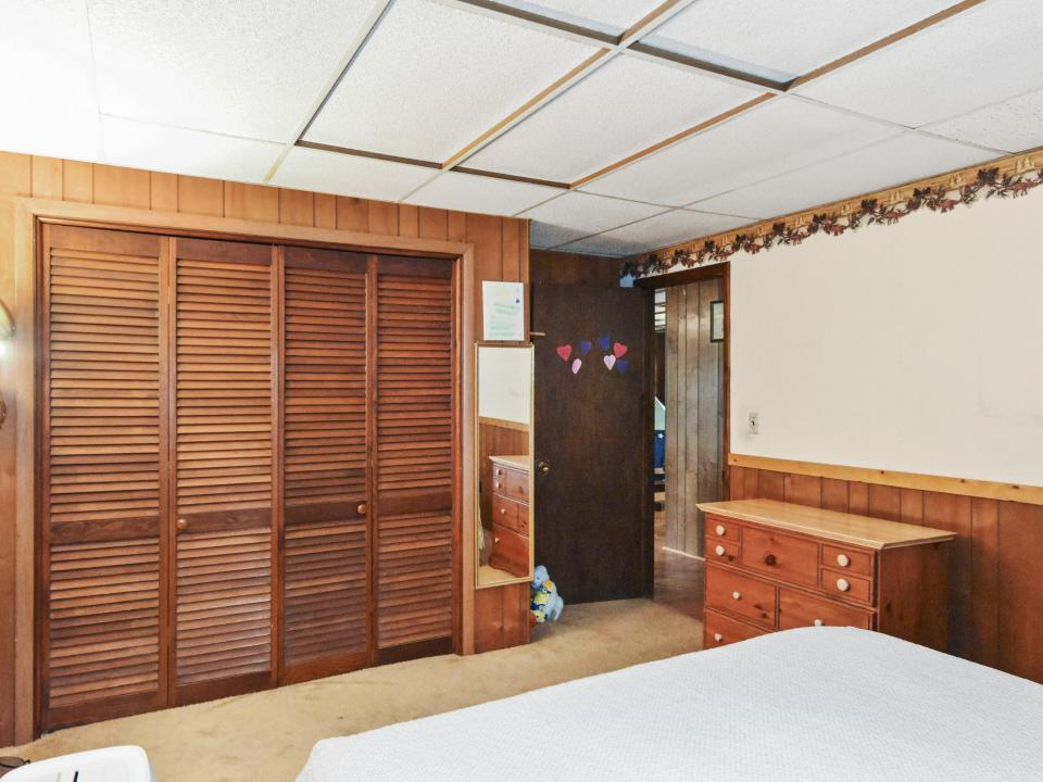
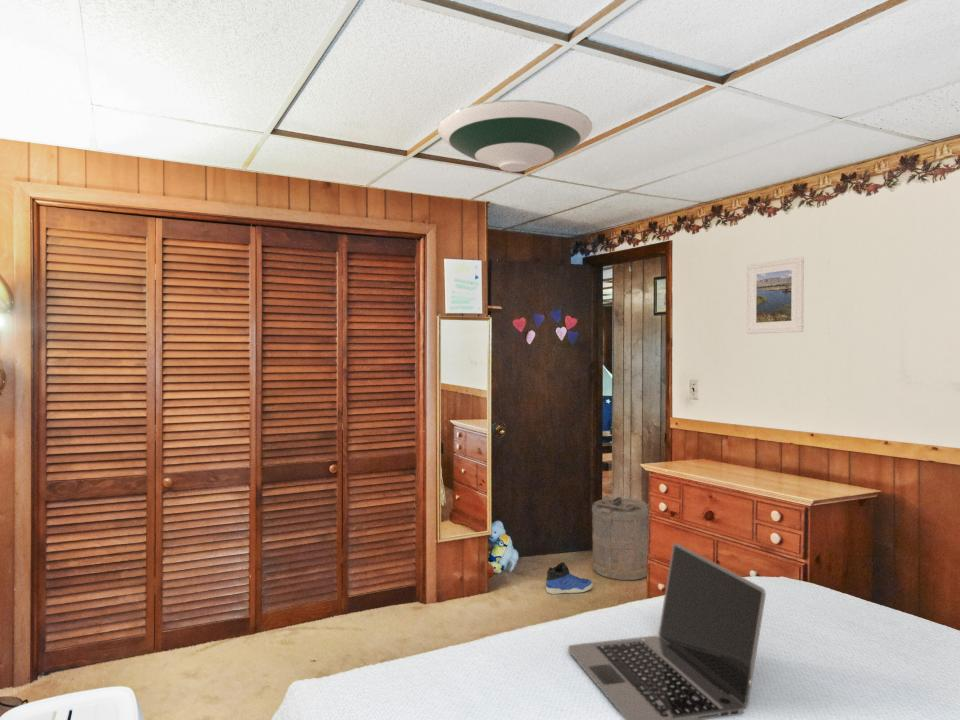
+ sneaker [545,561,593,595]
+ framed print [746,256,805,335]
+ laundry hamper [591,494,650,581]
+ laptop [567,542,767,720]
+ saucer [437,99,593,173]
